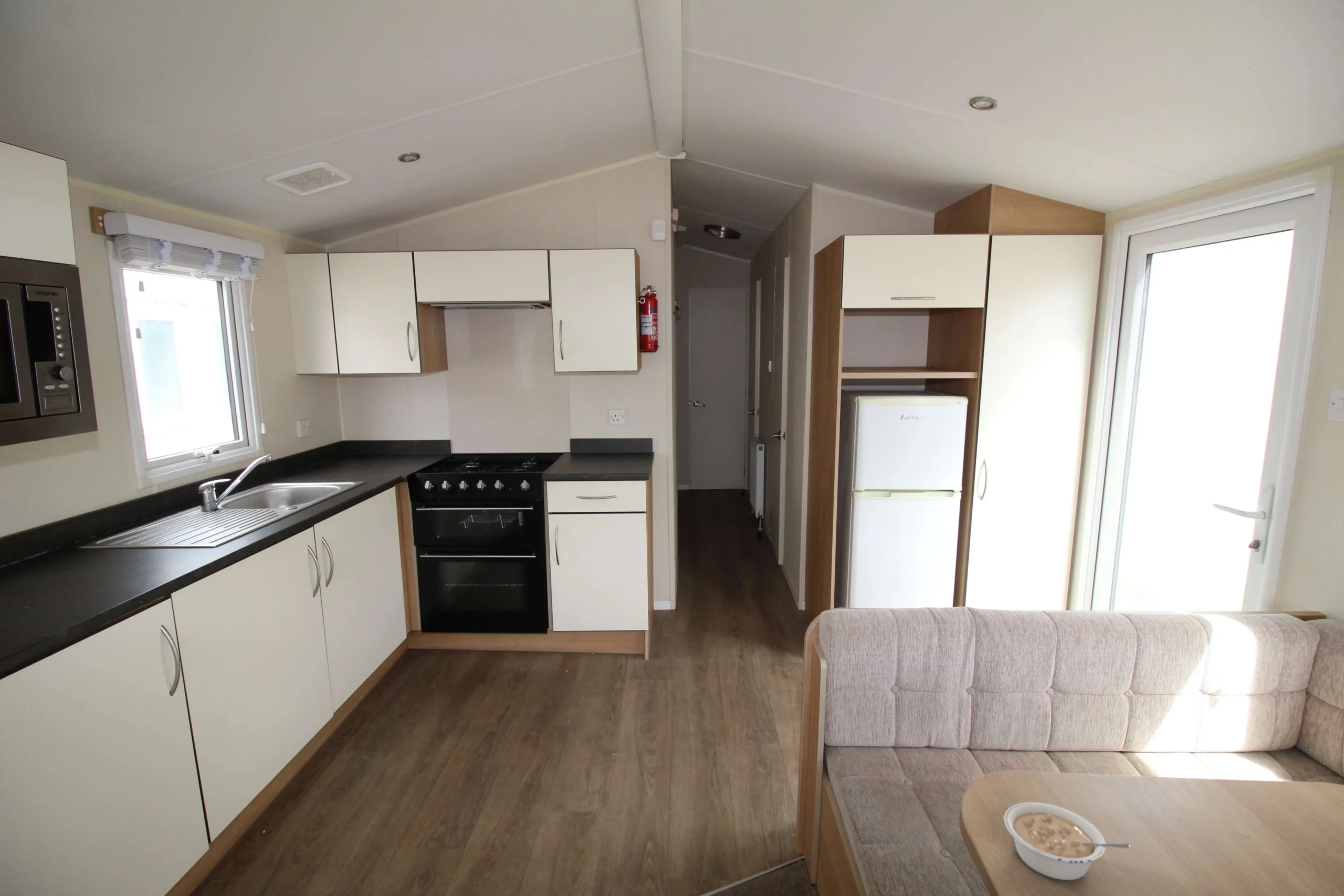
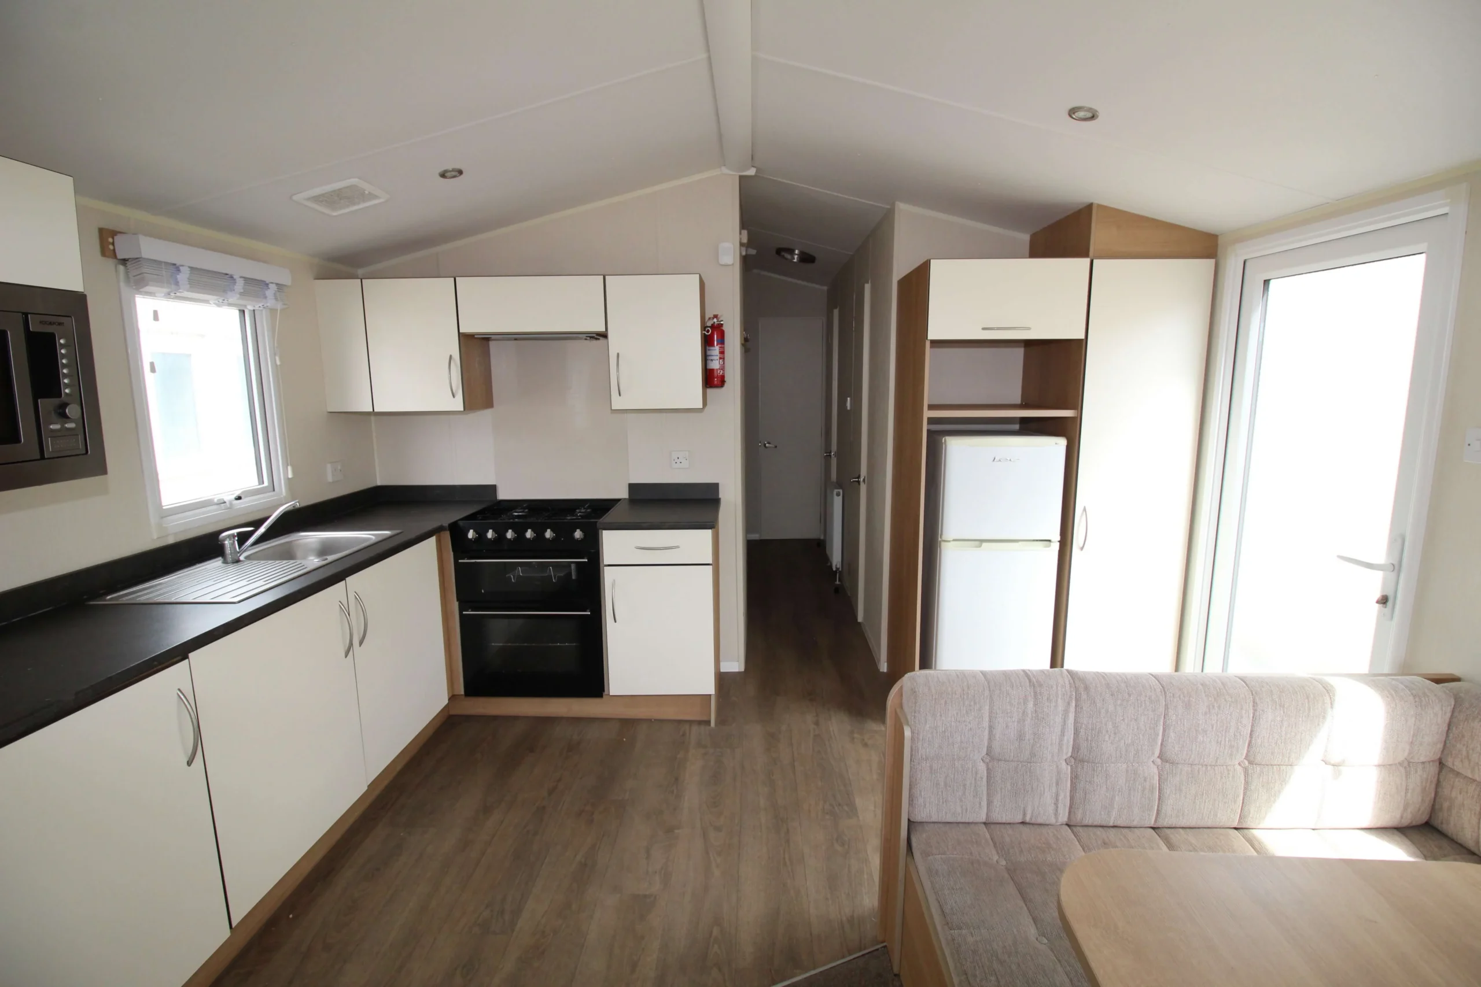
- legume [1003,802,1131,881]
